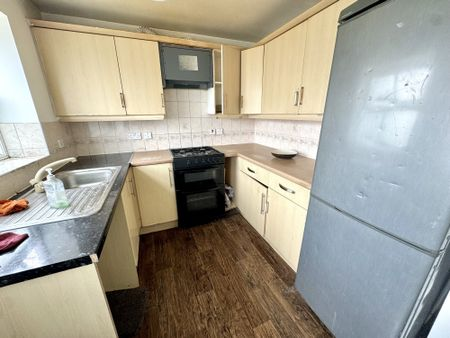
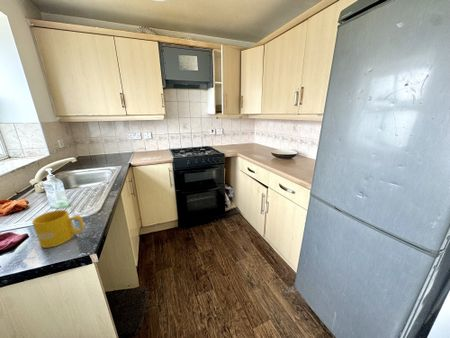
+ mug [31,209,85,249]
